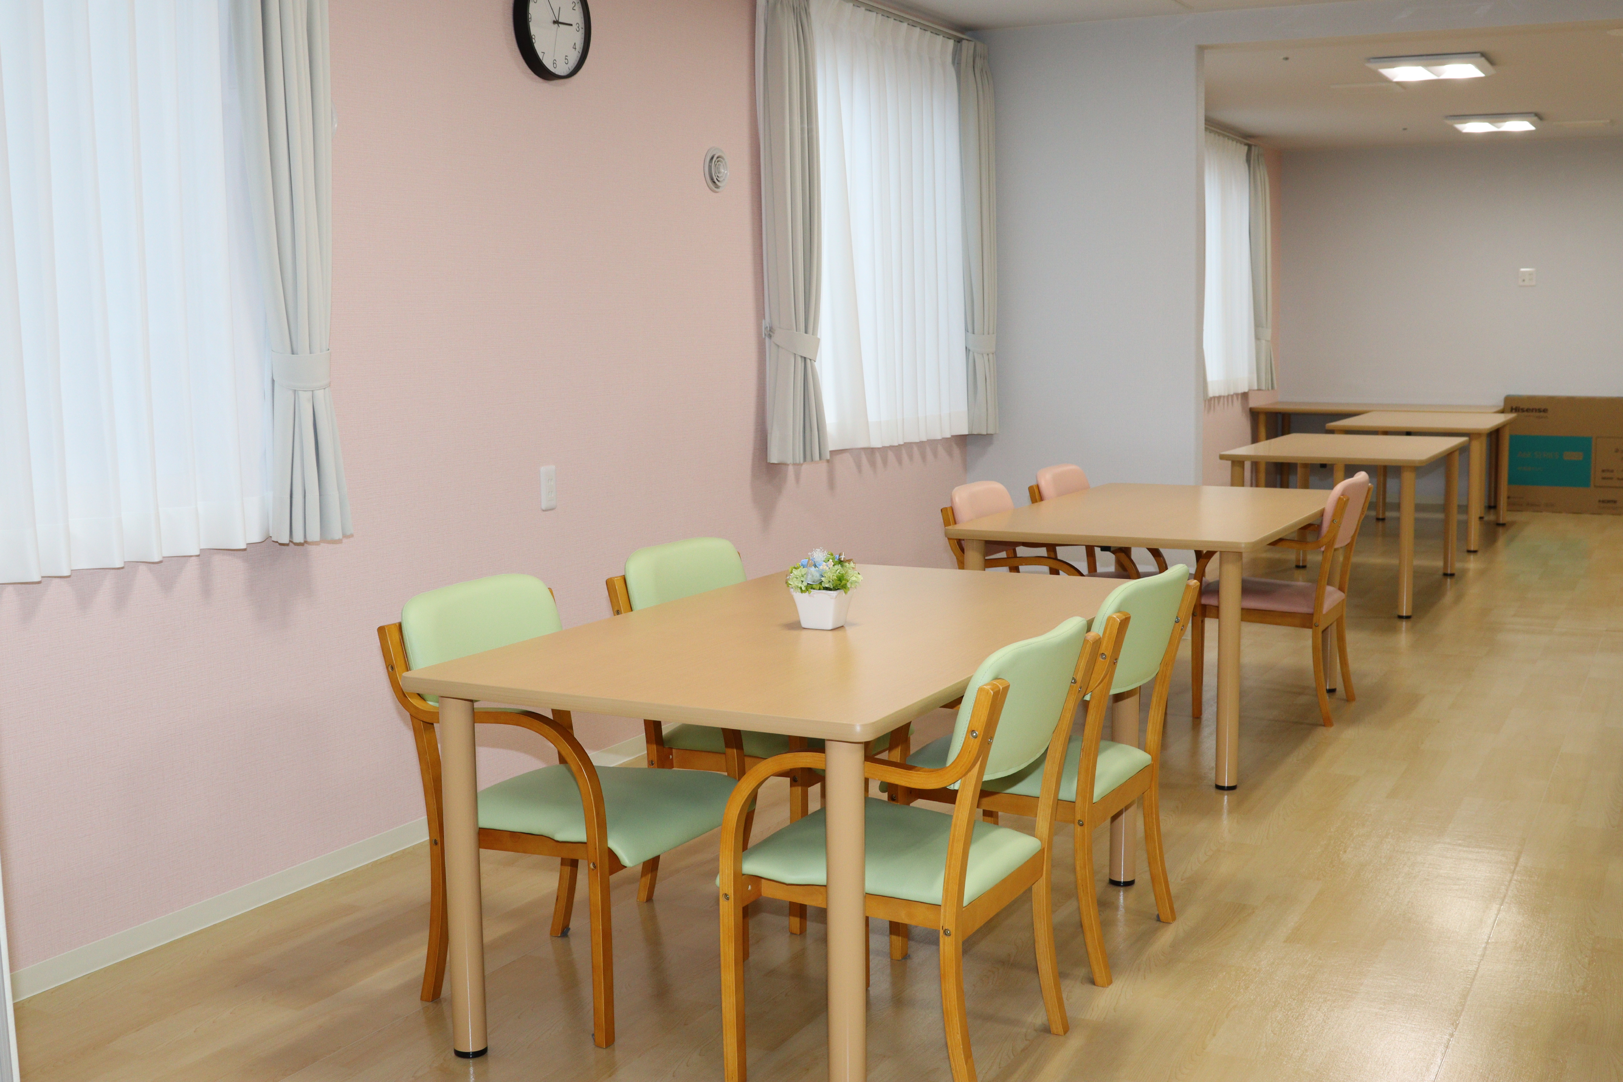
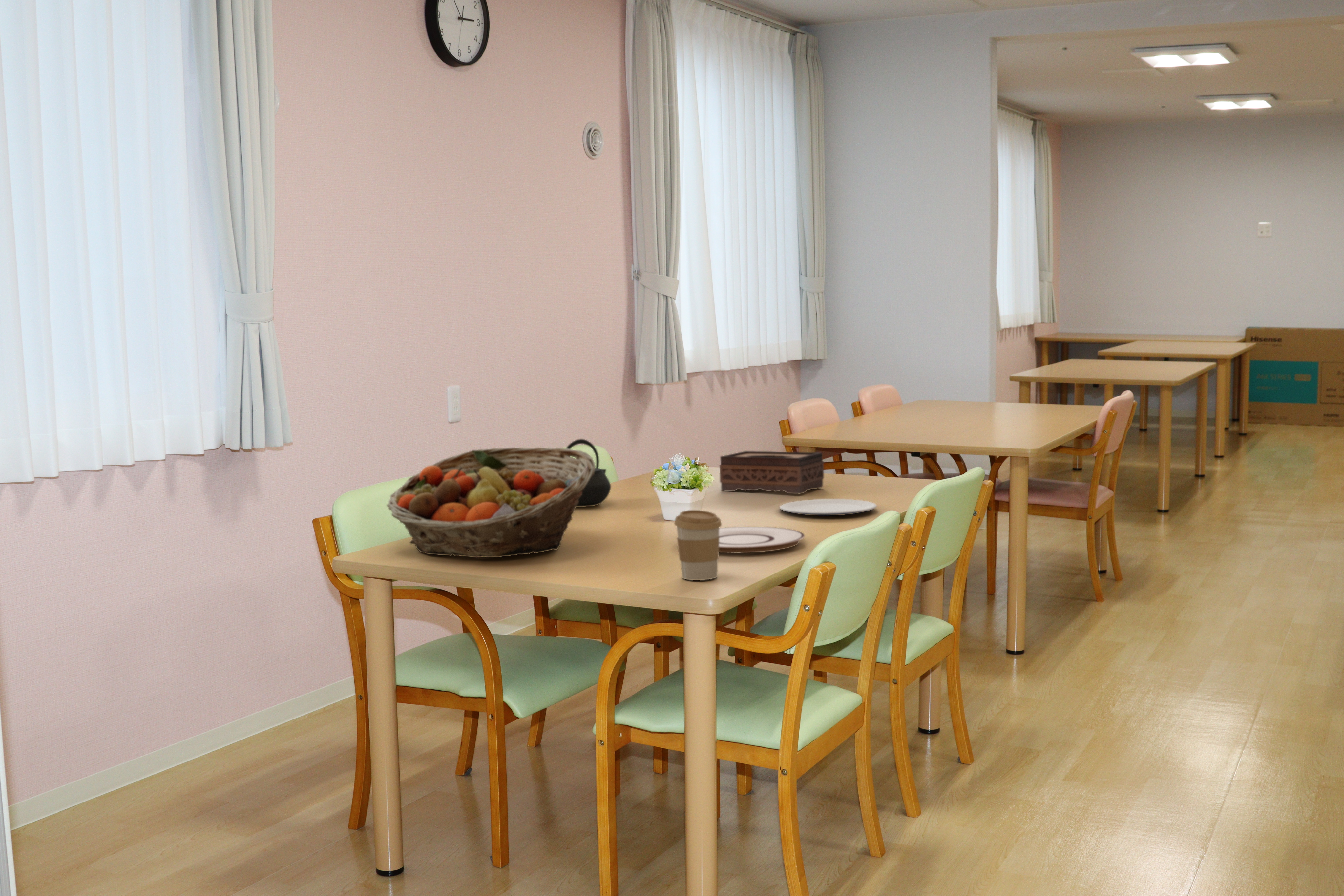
+ coffee cup [674,510,722,581]
+ plate [719,526,805,553]
+ plate [779,499,877,516]
+ tissue box [719,451,824,494]
+ fruit basket [387,447,596,558]
+ kettle [566,439,611,507]
